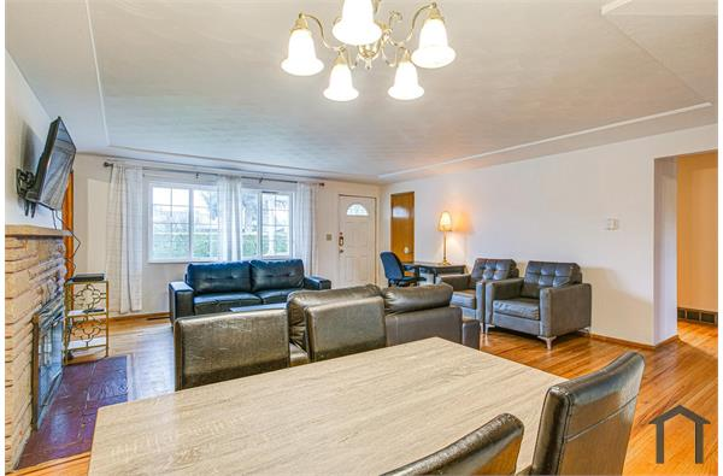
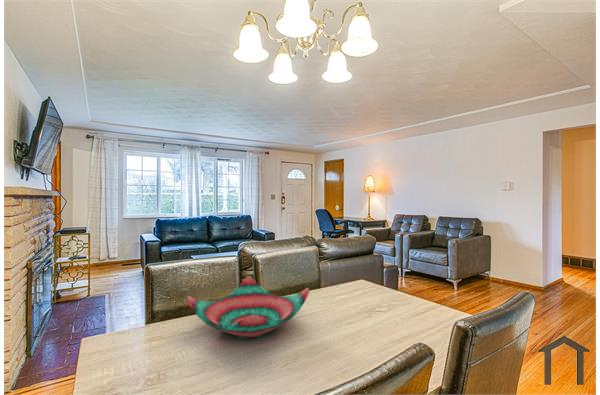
+ decorative bowl [186,276,310,339]
